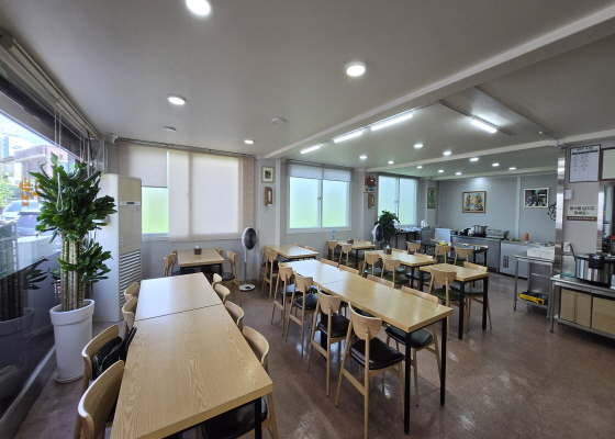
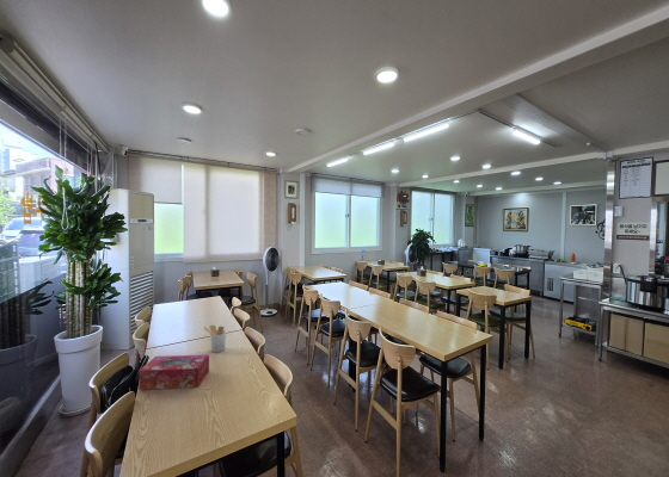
+ tissue box [137,354,210,391]
+ utensil holder [203,324,227,354]
